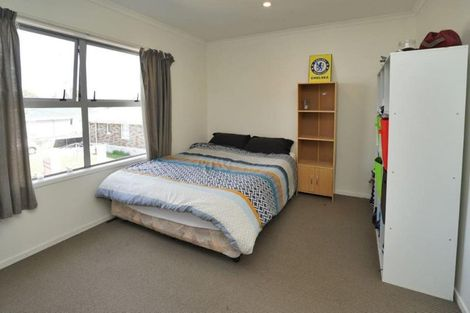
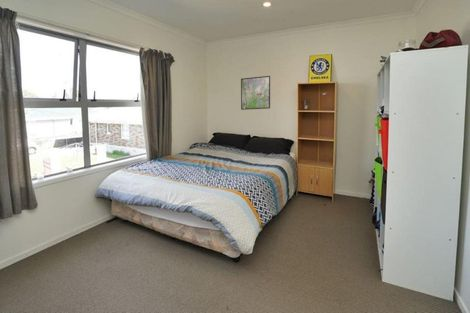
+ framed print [240,75,271,111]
